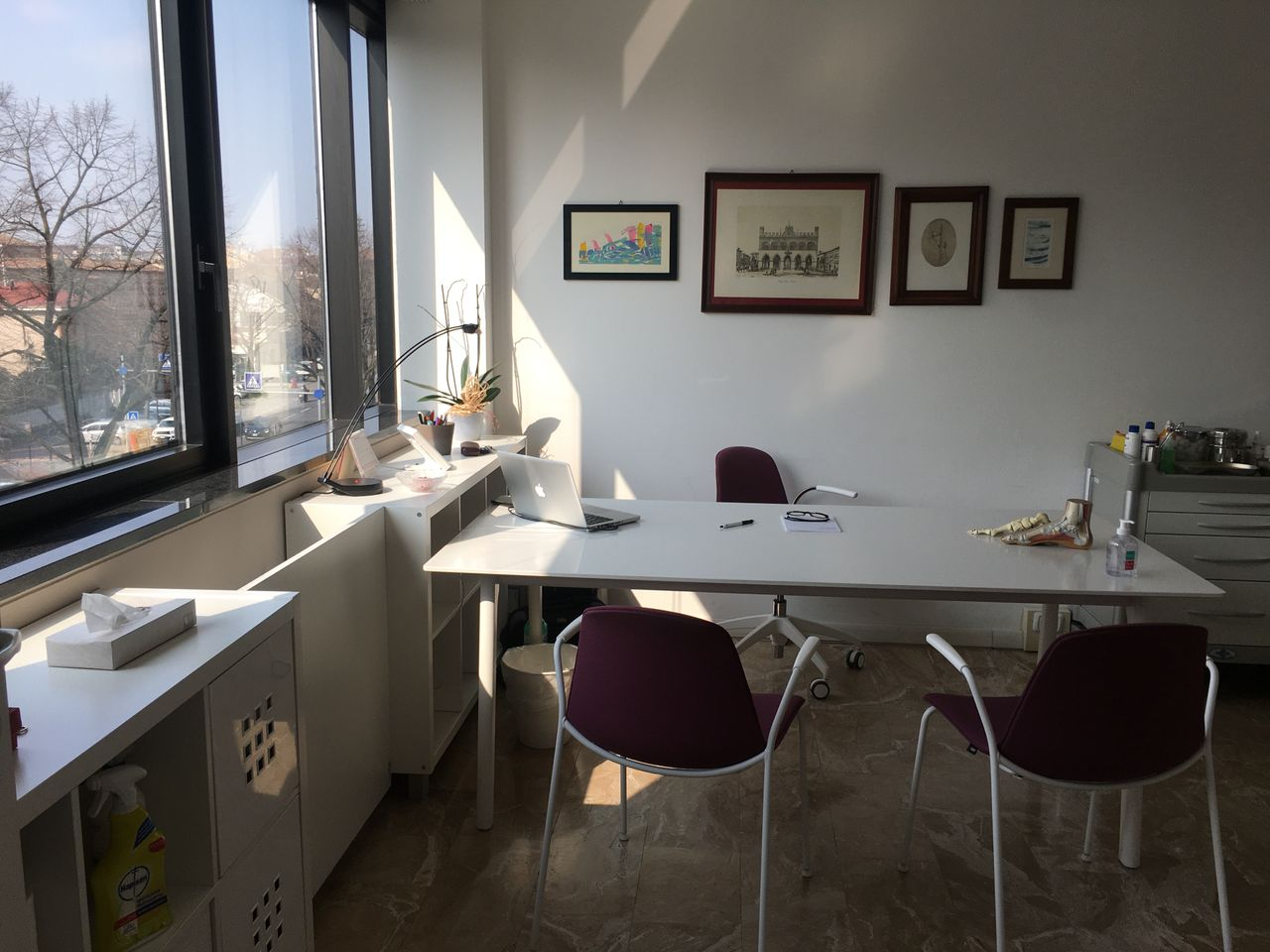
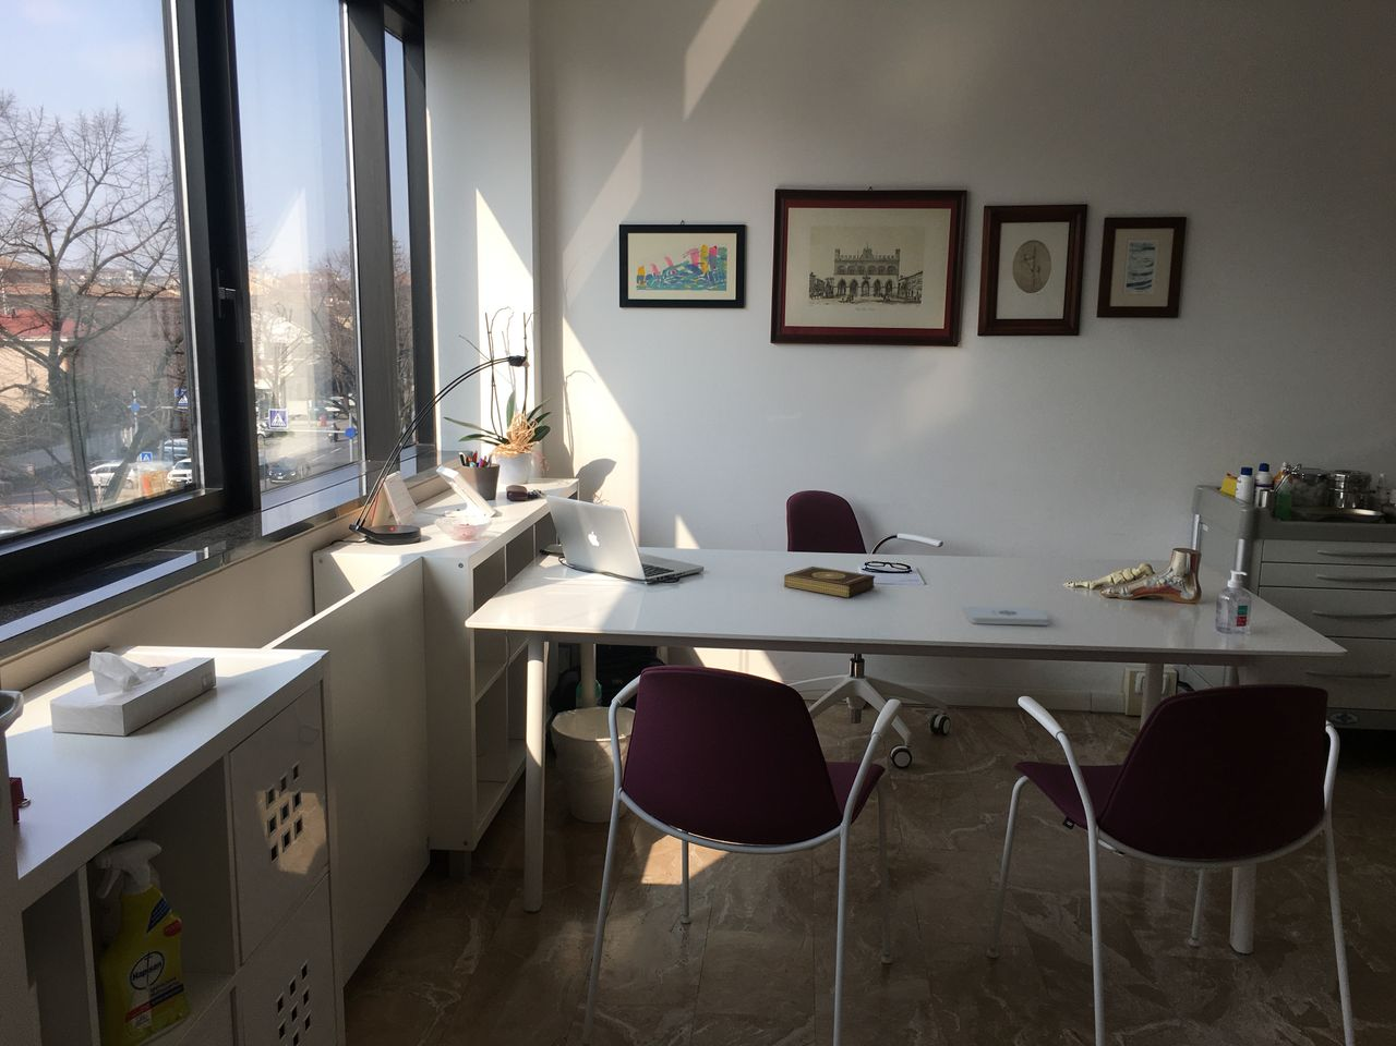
+ notepad [962,605,1049,626]
+ book [783,566,876,598]
